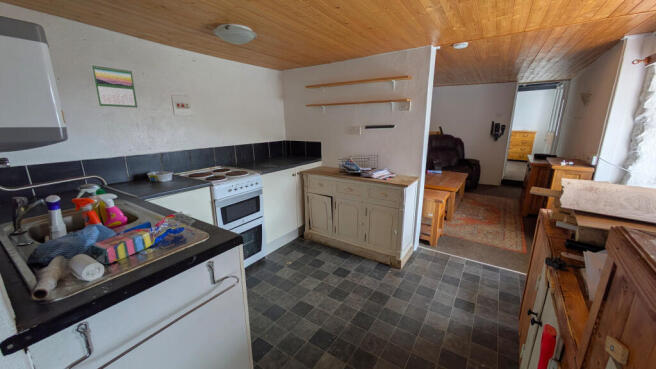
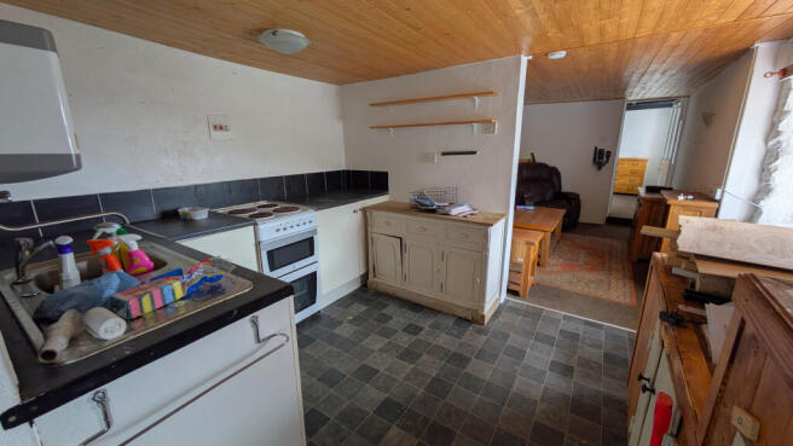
- calendar [90,63,139,109]
